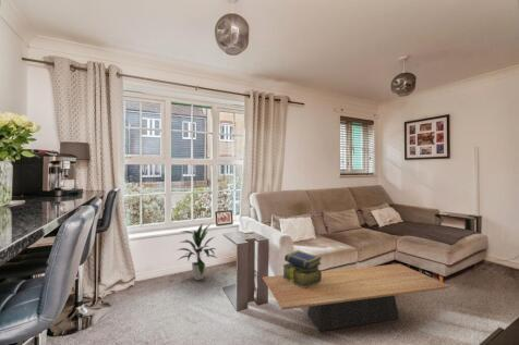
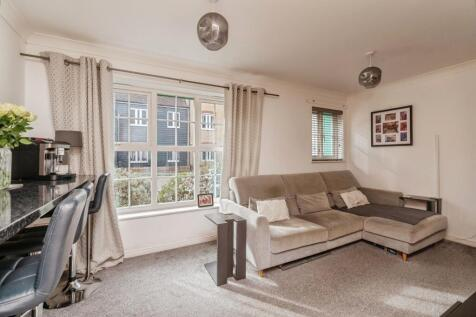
- stack of books [281,249,323,288]
- coffee table [262,263,451,332]
- indoor plant [177,222,218,281]
